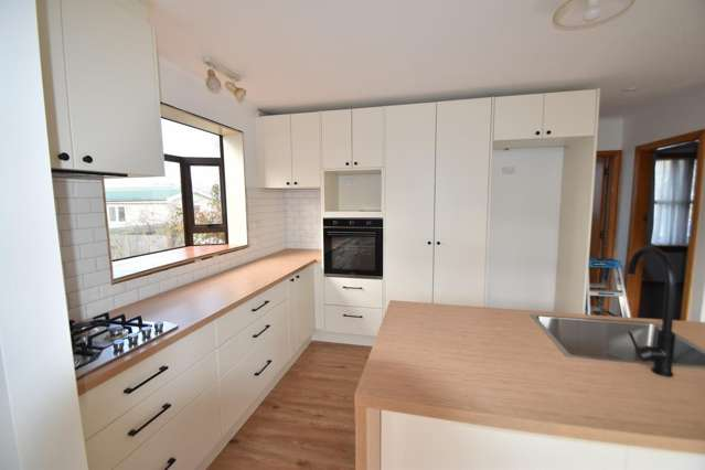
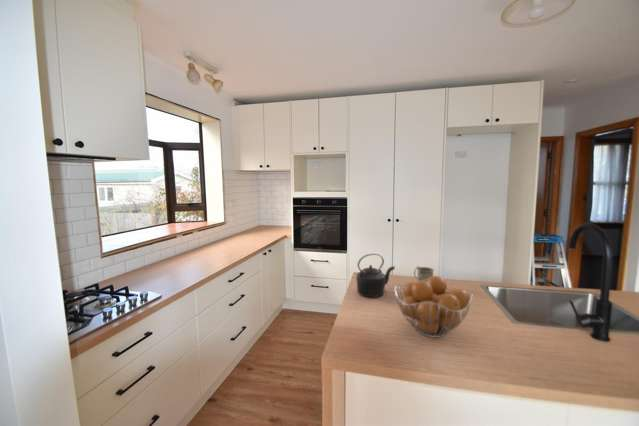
+ mug [413,265,435,282]
+ kettle [355,253,396,298]
+ fruit basket [393,275,473,339]
